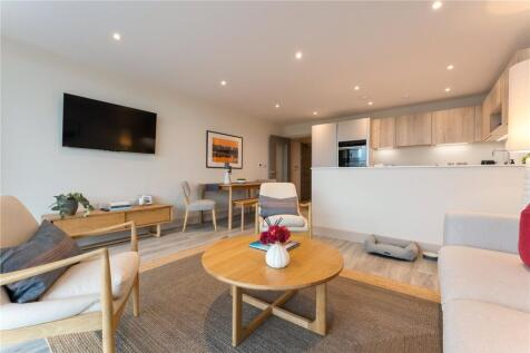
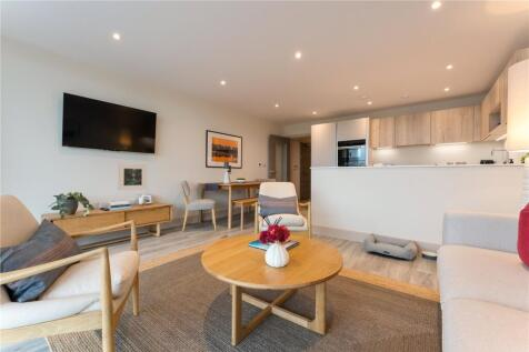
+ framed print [118,163,148,191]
